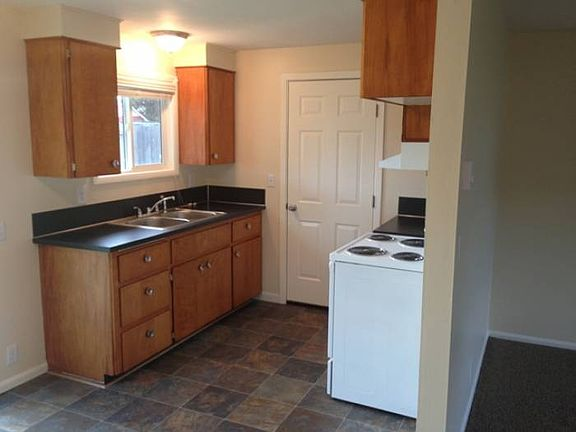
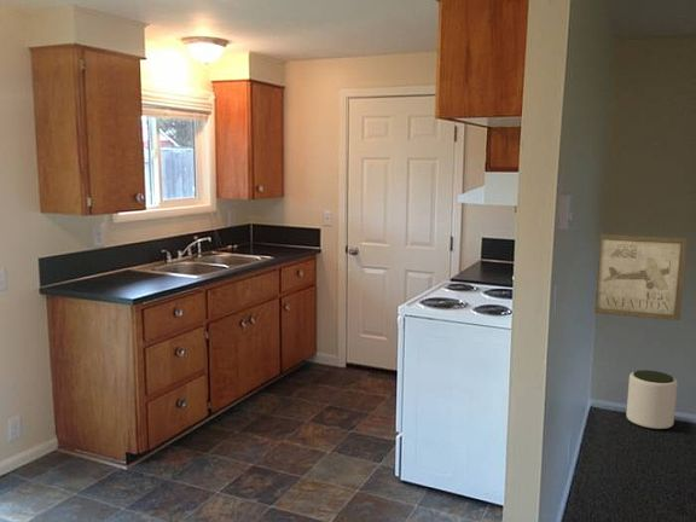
+ plant pot [625,369,679,430]
+ wall art [593,233,689,321]
